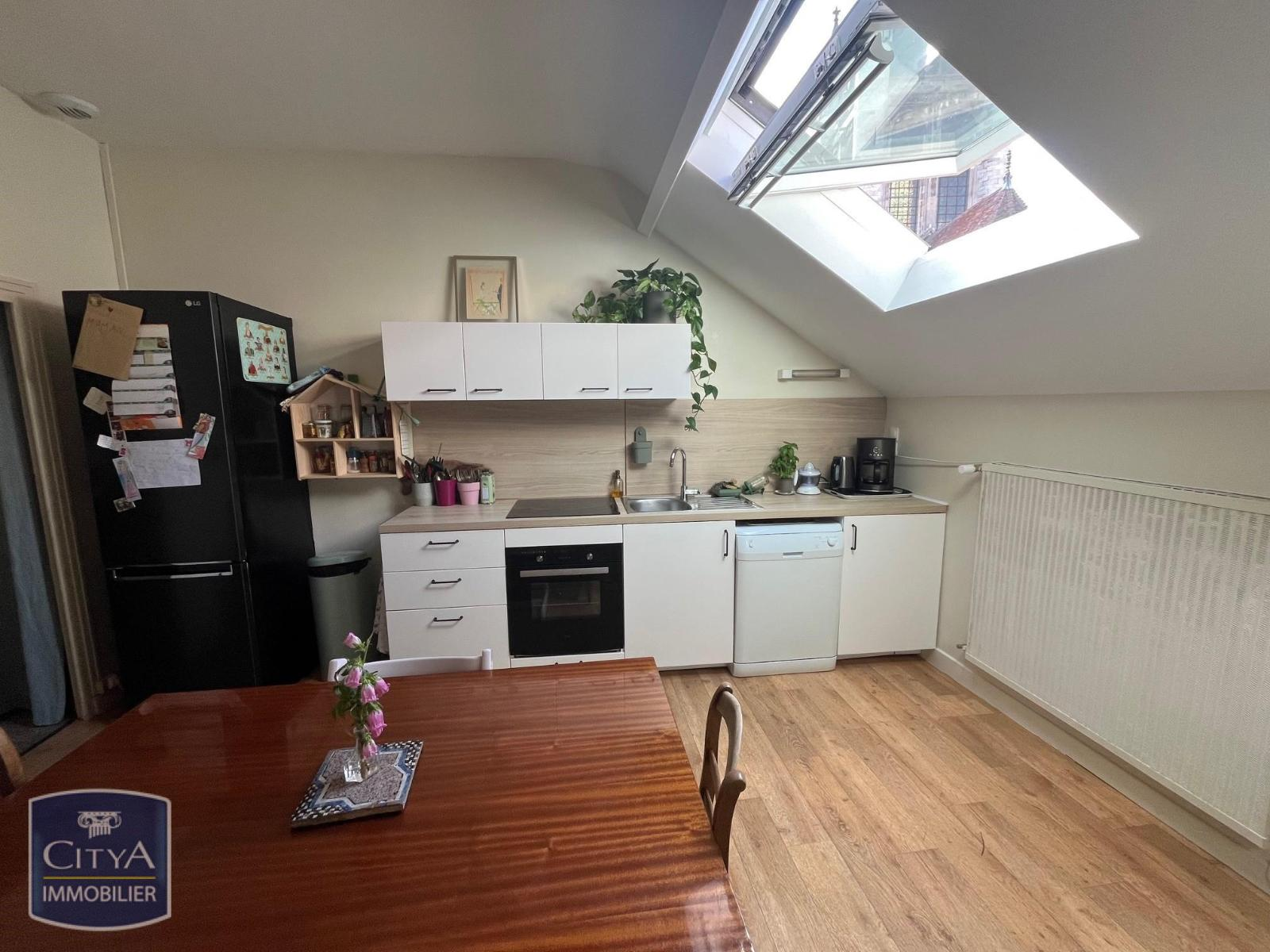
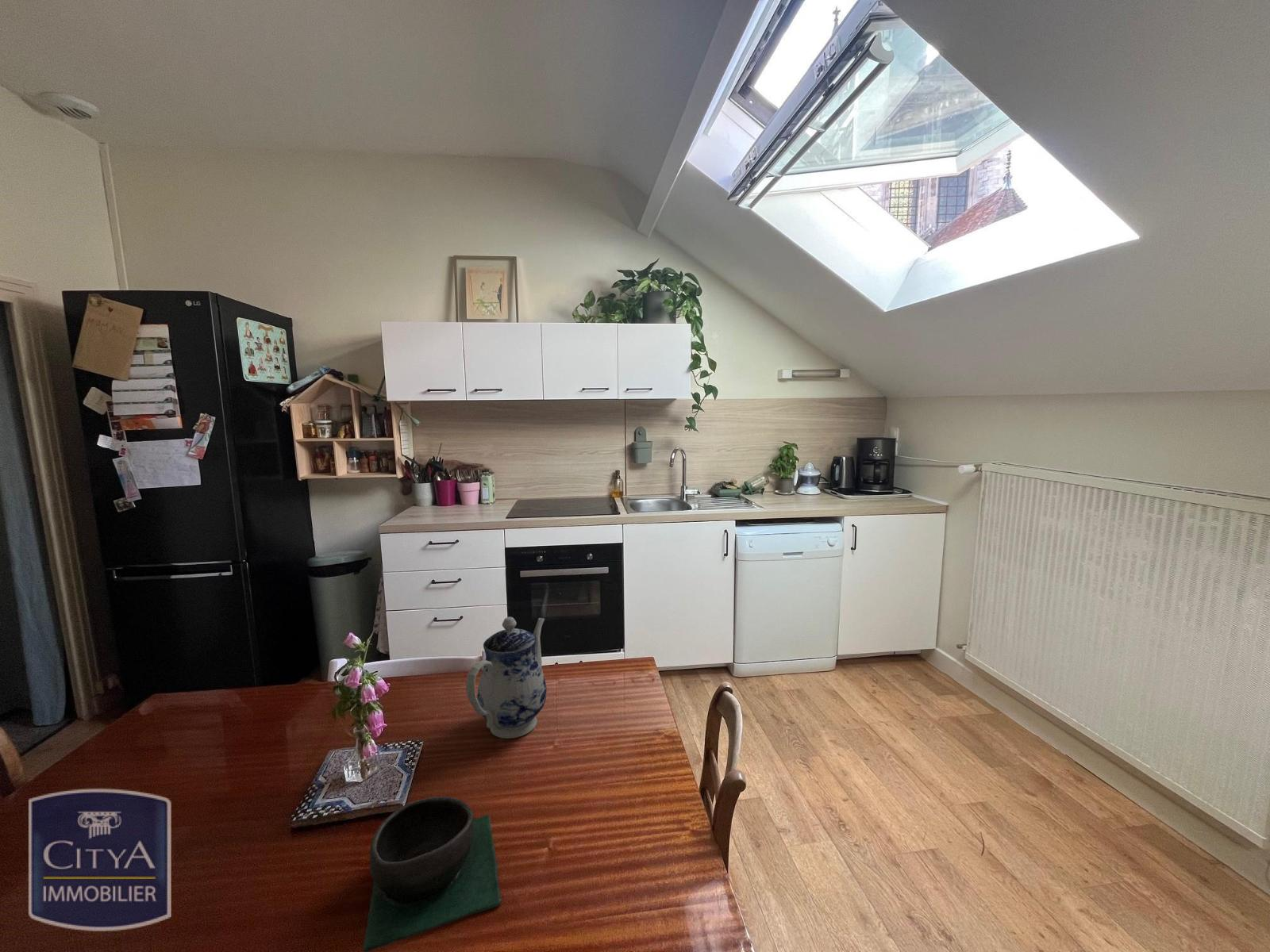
+ bowl [362,796,502,952]
+ teapot [465,616,548,739]
